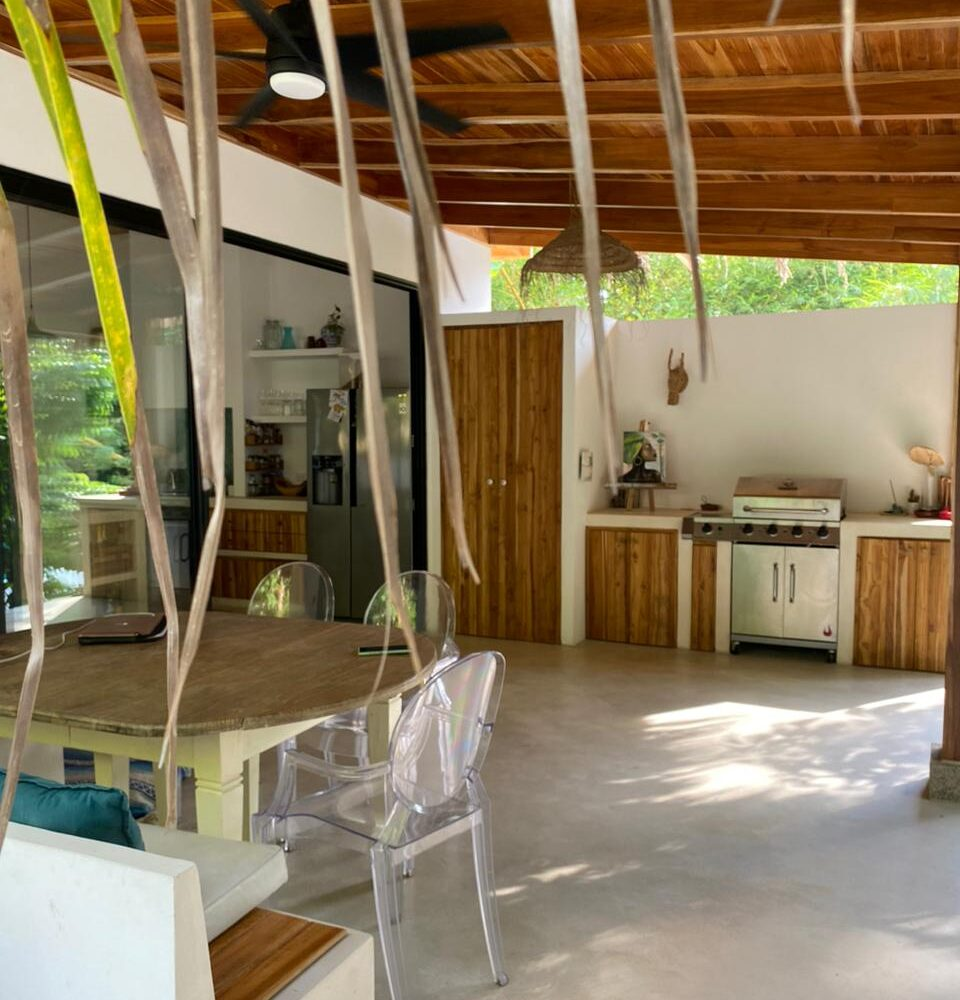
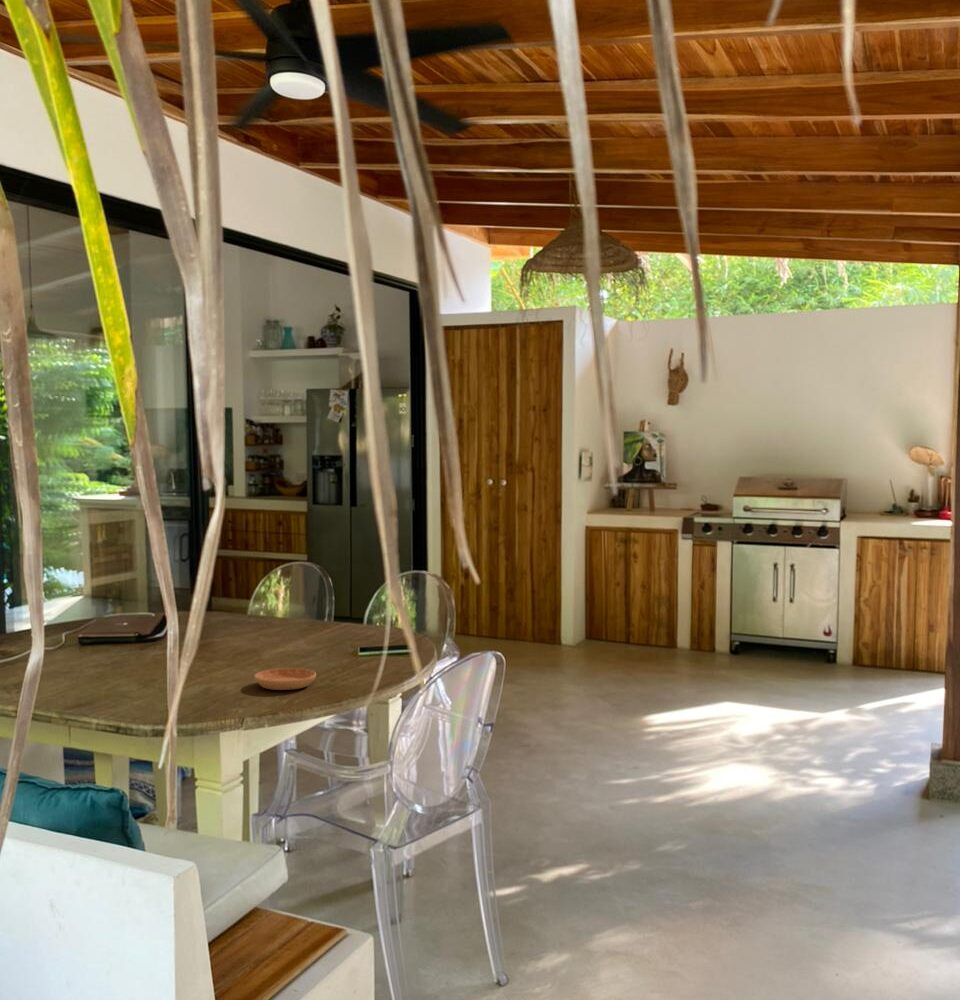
+ saucer [253,667,317,691]
